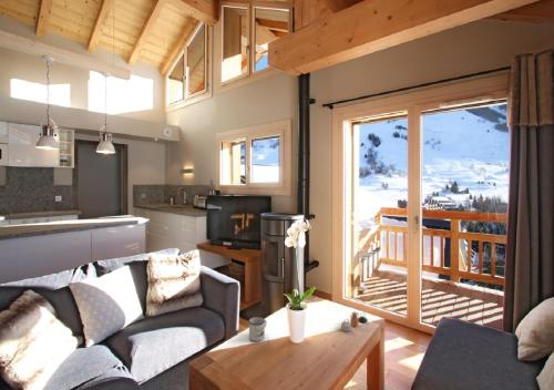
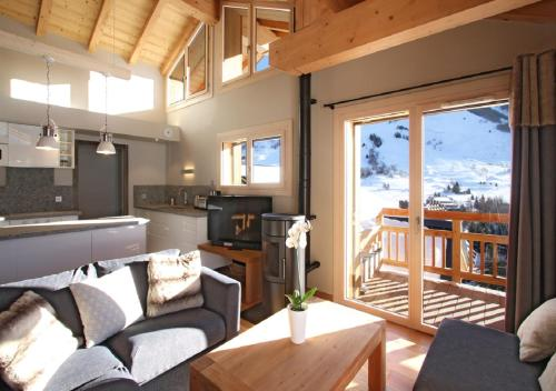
- teapot [340,310,369,332]
- mug [247,316,268,342]
